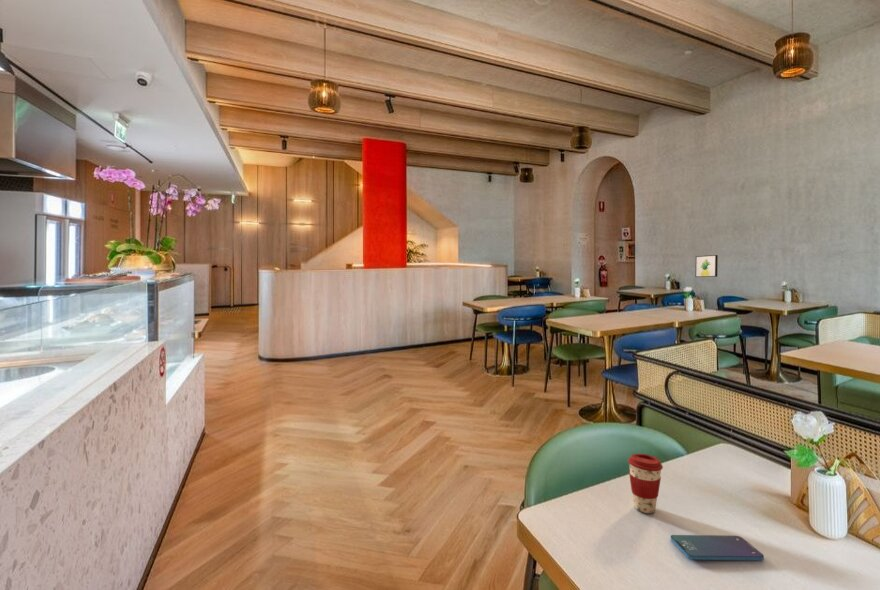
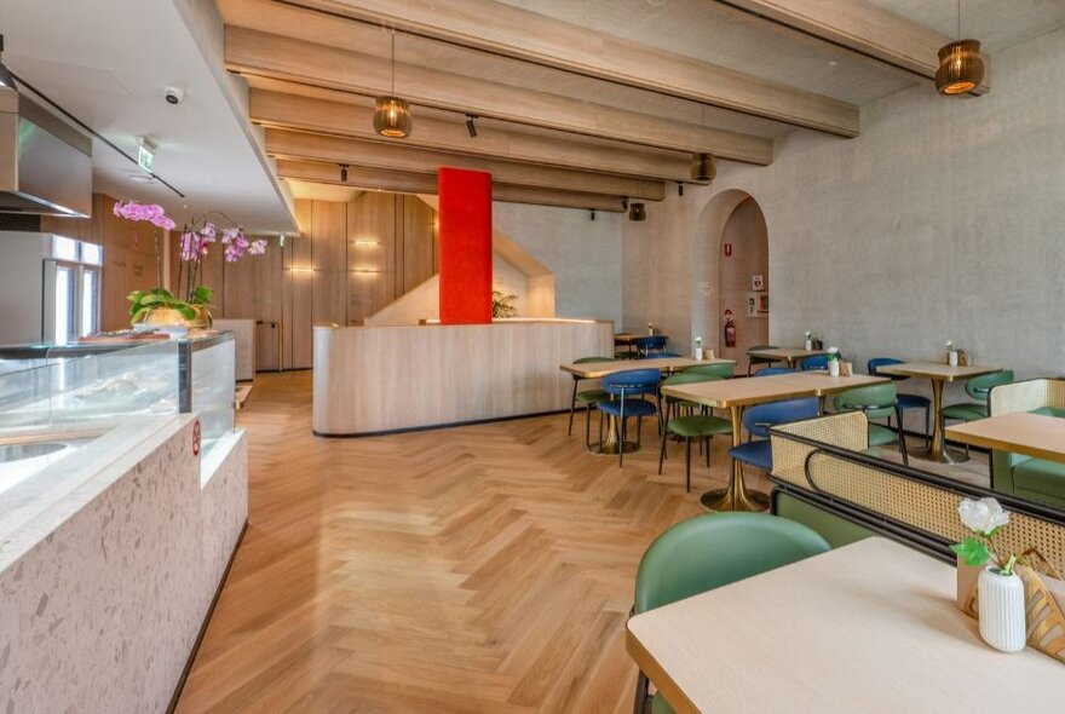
- coffee cup [627,453,664,514]
- smartphone [670,534,765,561]
- wall art [694,254,719,278]
